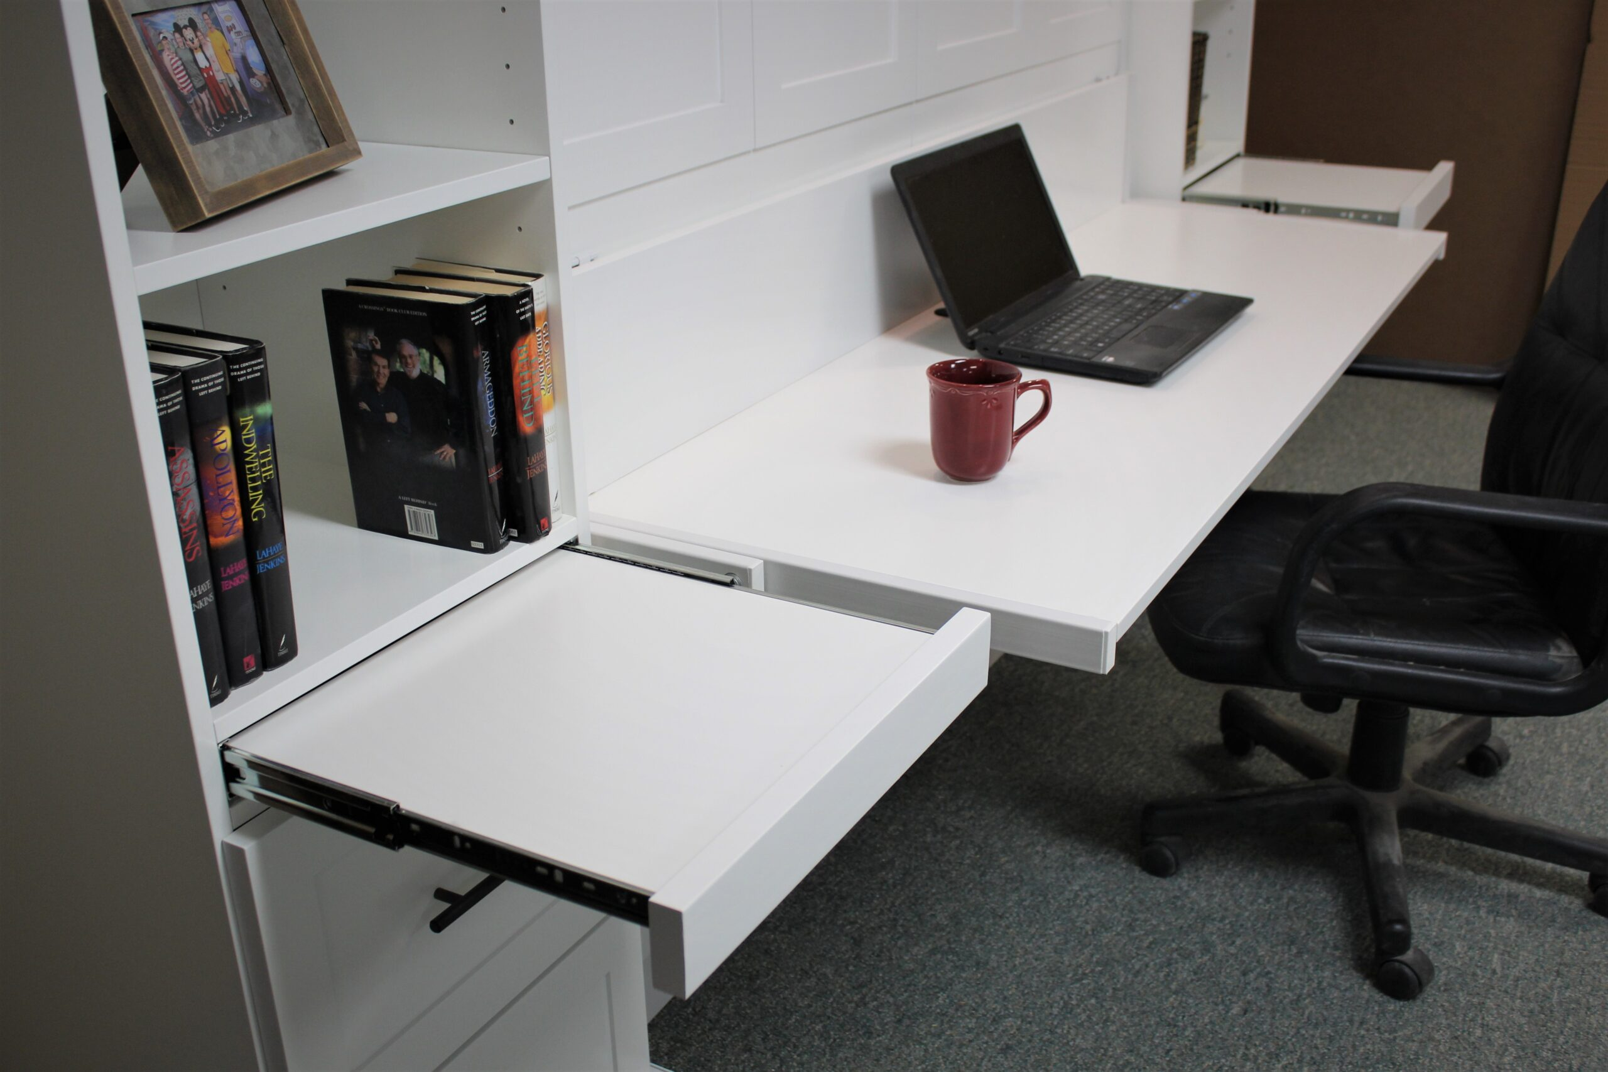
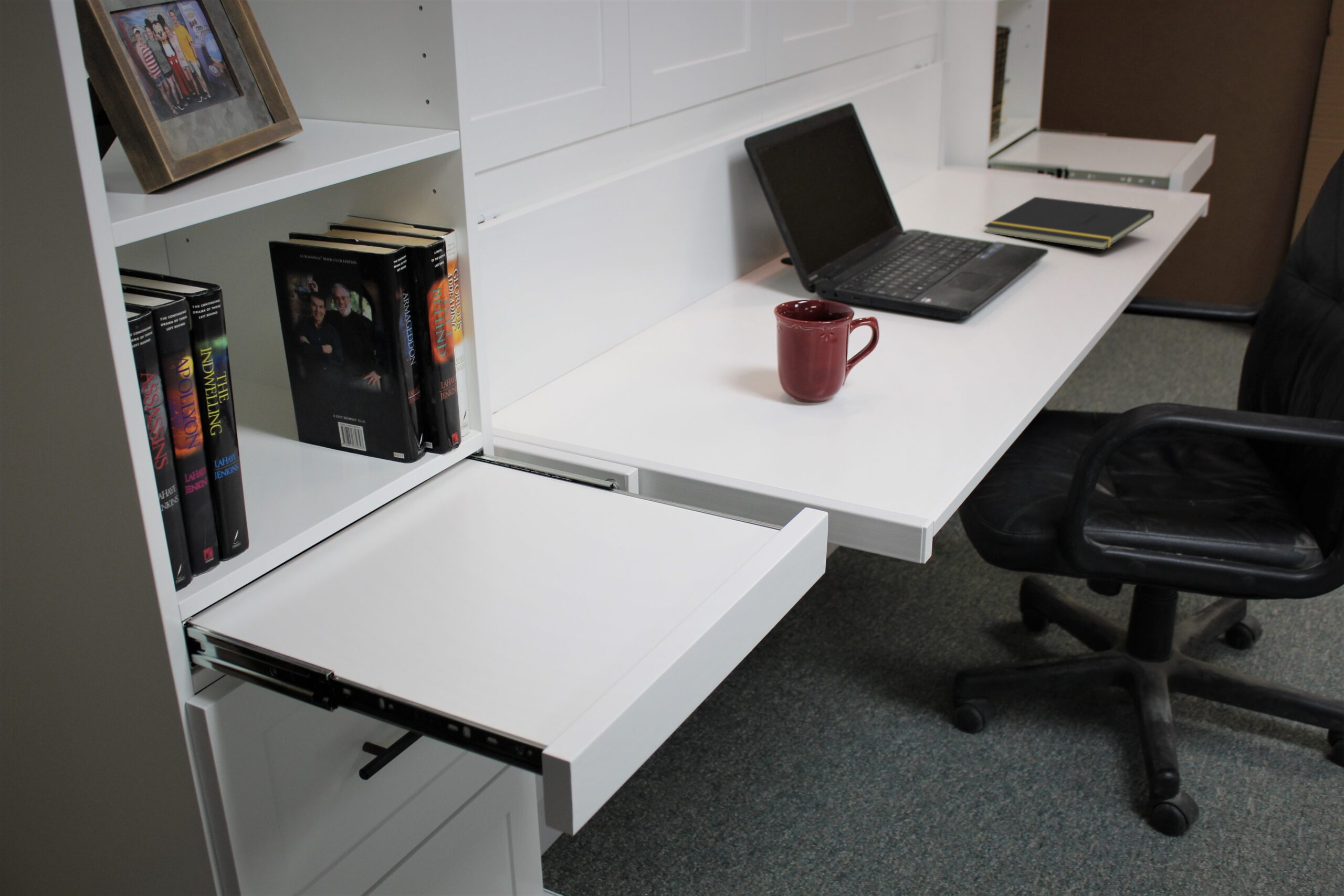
+ notepad [984,196,1154,250]
